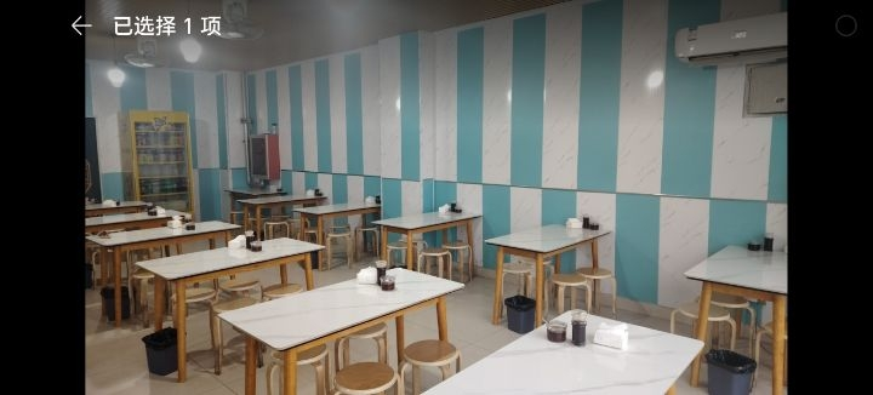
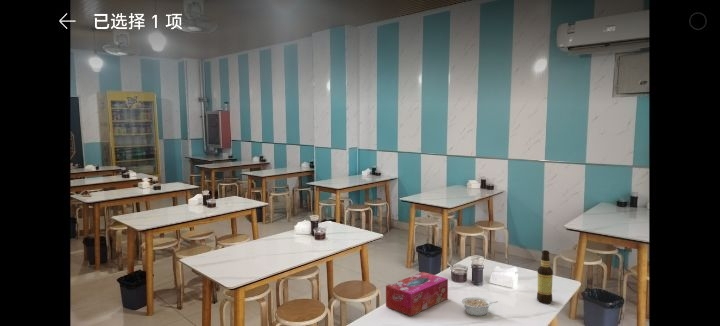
+ legume [461,296,499,317]
+ bottle [536,249,554,304]
+ tissue box [385,271,449,317]
